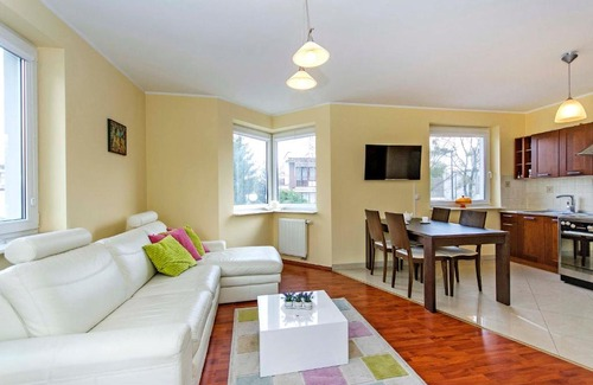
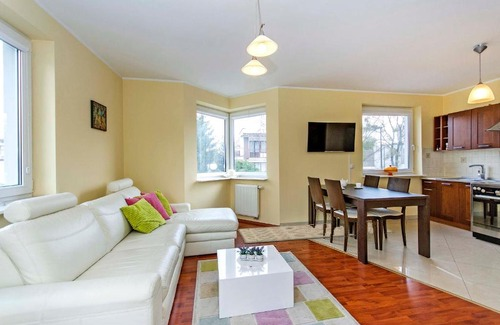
+ rug [237,221,395,244]
